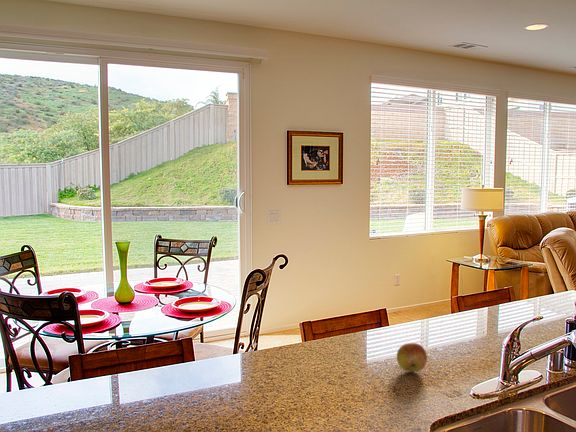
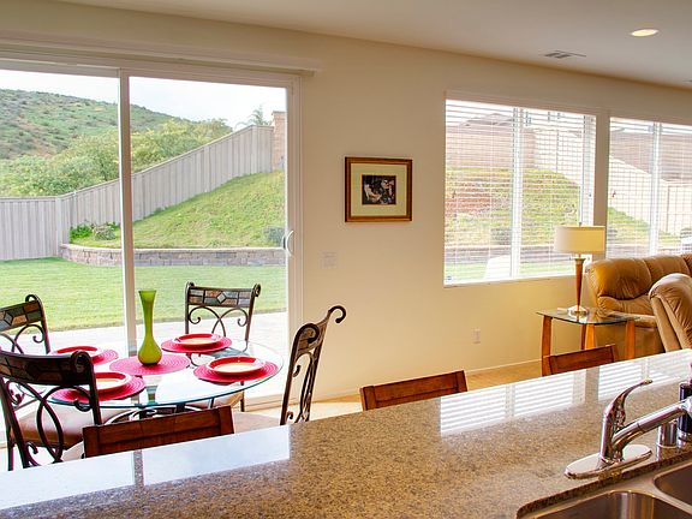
- apple [396,342,428,373]
